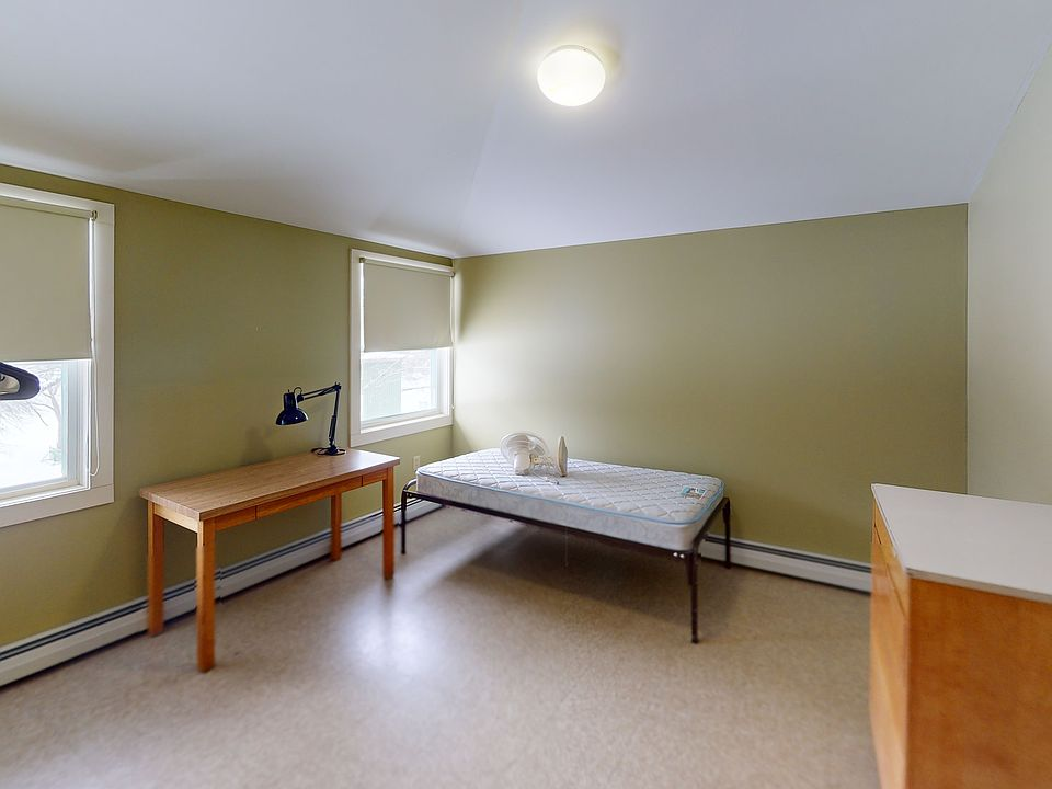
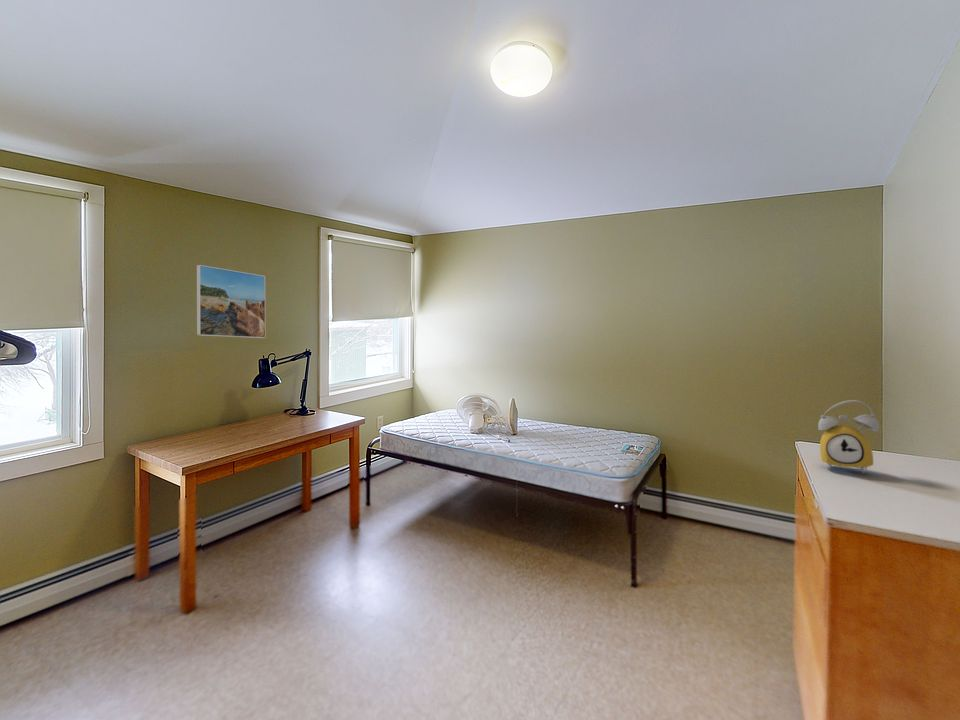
+ alarm clock [817,399,880,474]
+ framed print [196,264,267,339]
